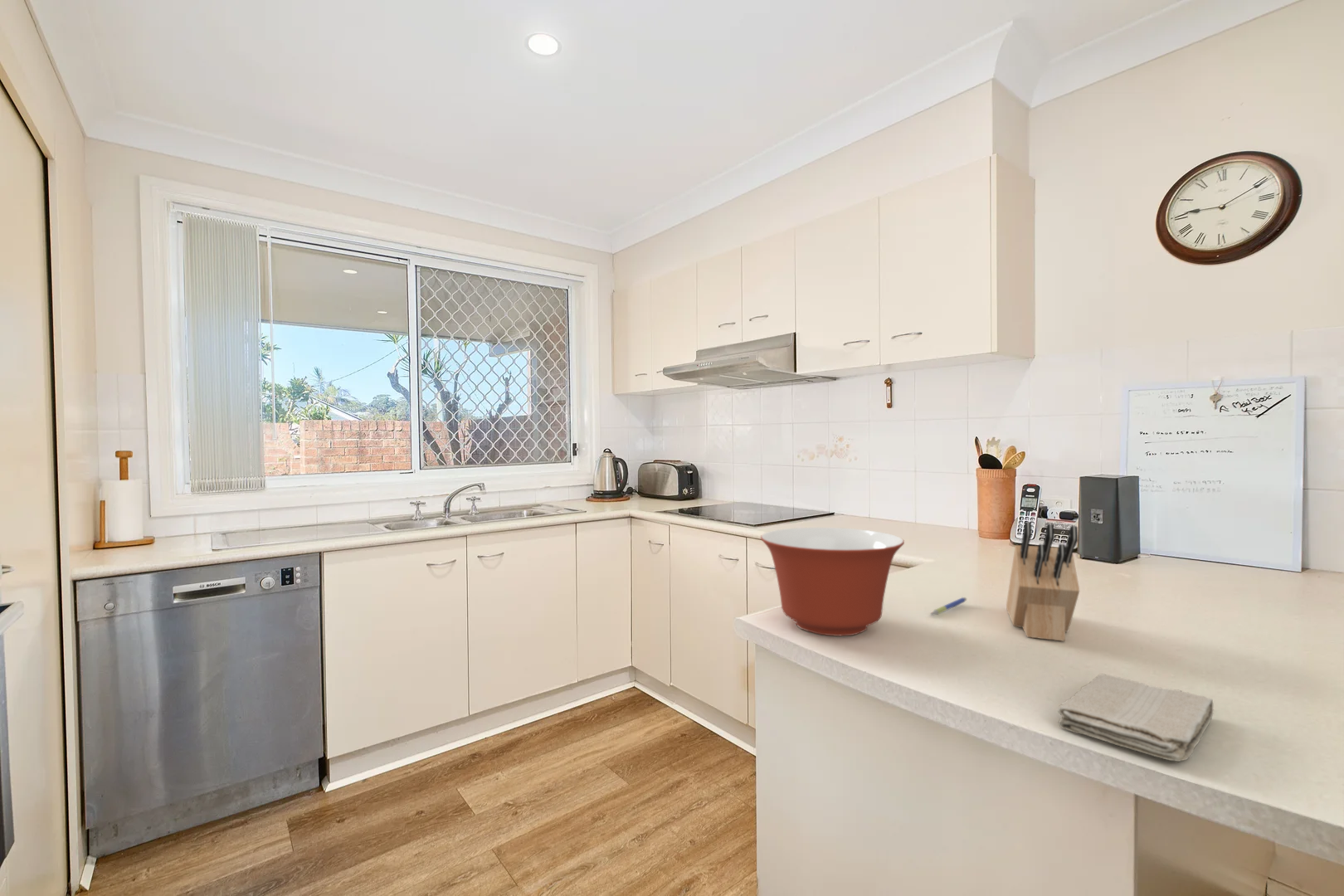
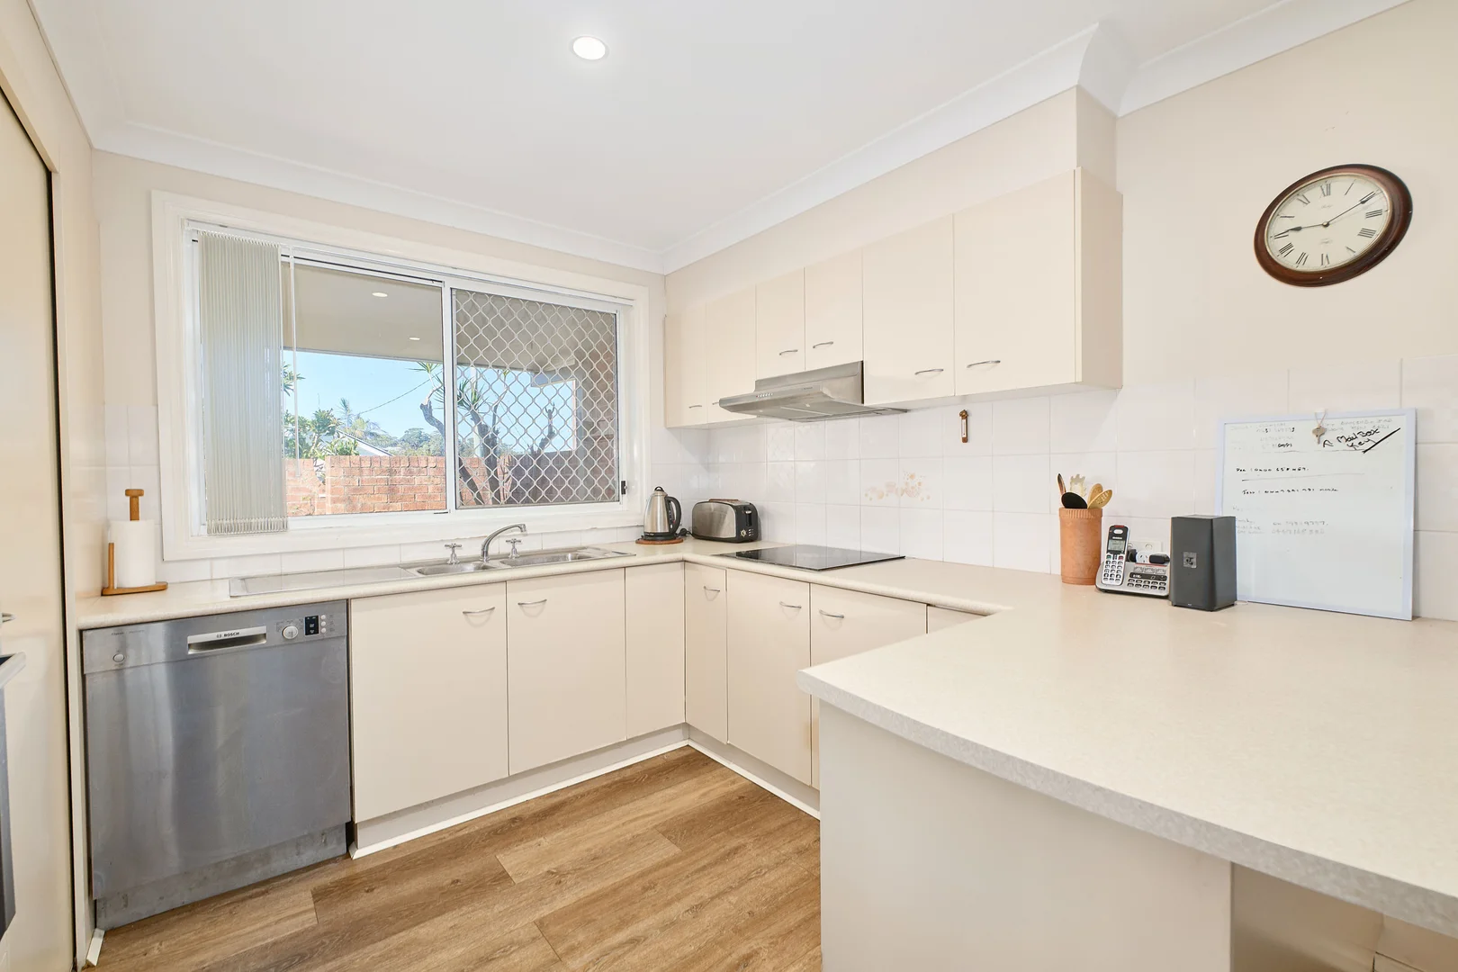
- pen [930,597,967,616]
- mixing bowl [760,527,905,637]
- knife block [1006,521,1080,642]
- washcloth [1058,673,1215,762]
